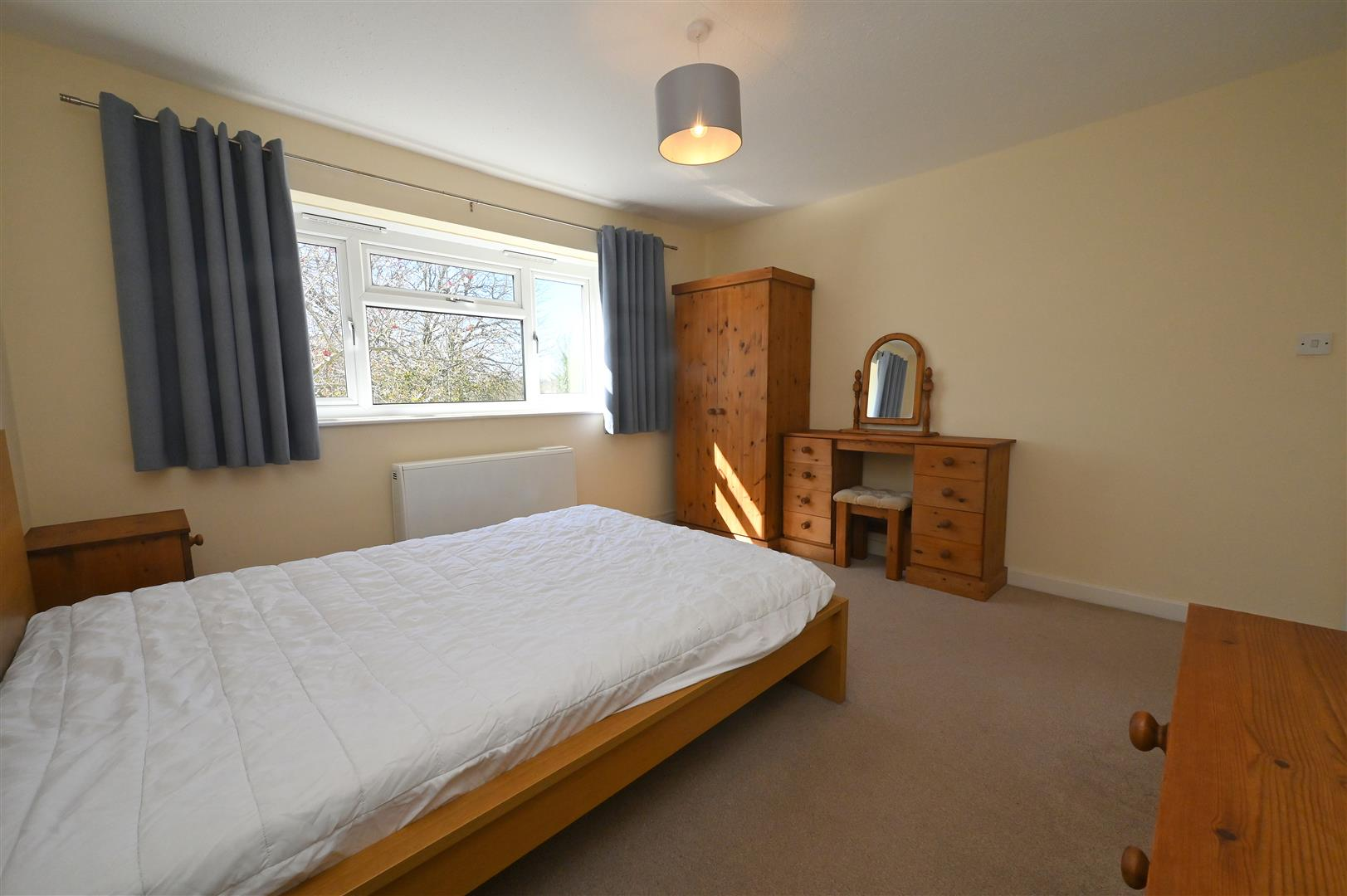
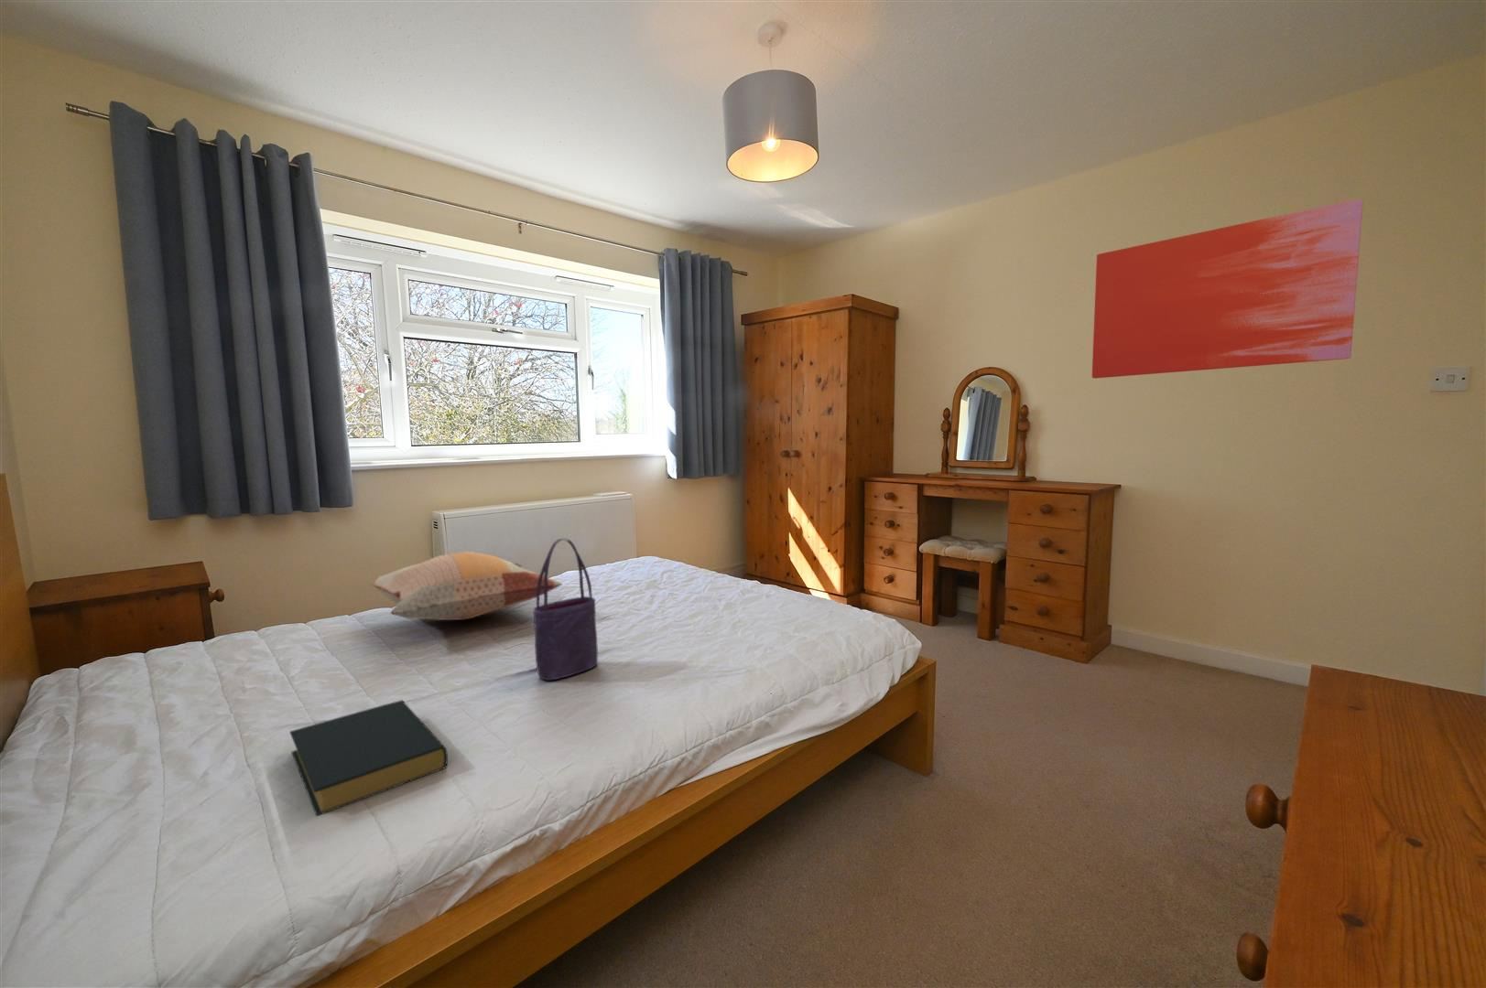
+ decorative pillow [370,550,563,621]
+ hardback book [288,699,449,817]
+ tote bag [533,537,599,681]
+ wall art [1091,197,1365,378]
